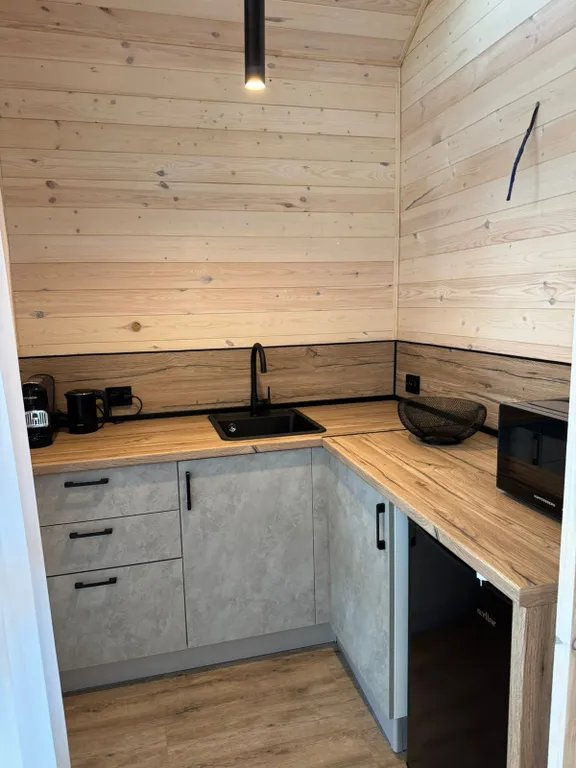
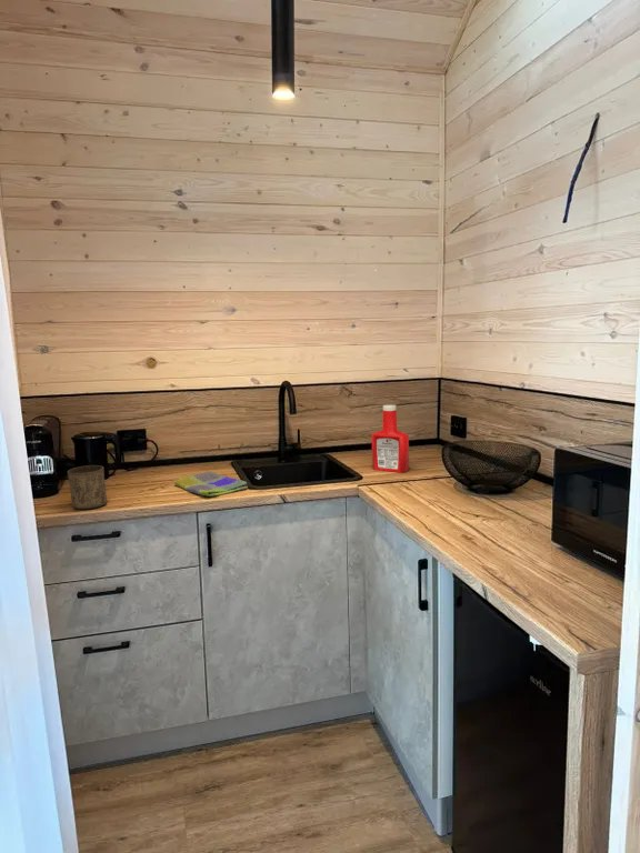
+ soap bottle [371,403,410,474]
+ cup [67,464,108,510]
+ dish towel [173,470,249,498]
